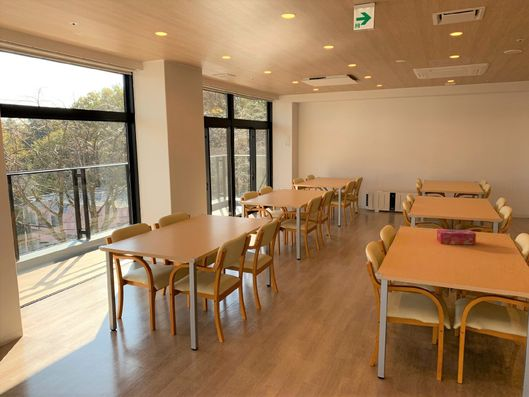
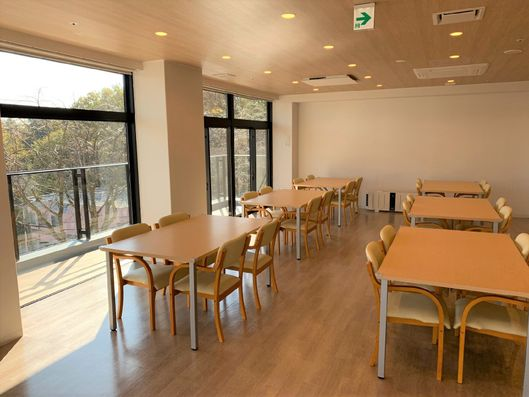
- tissue box [436,228,477,246]
